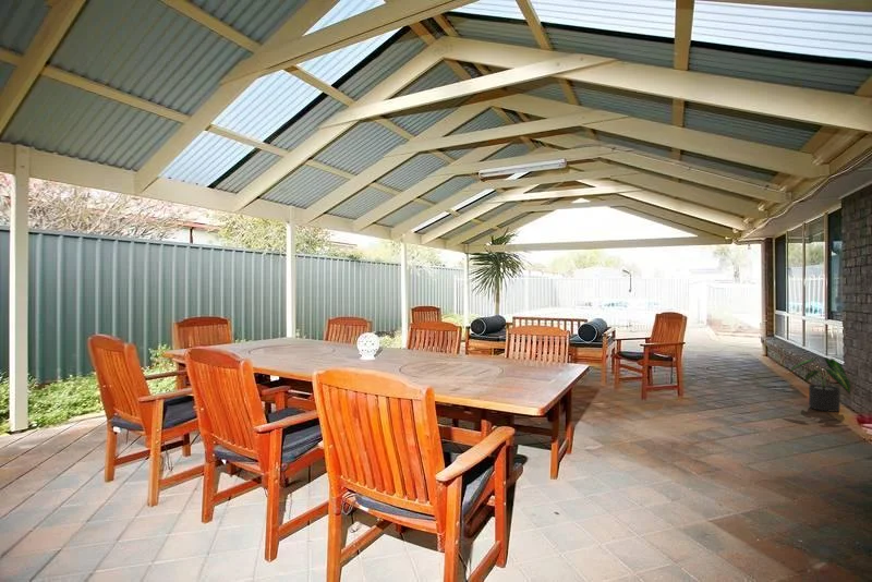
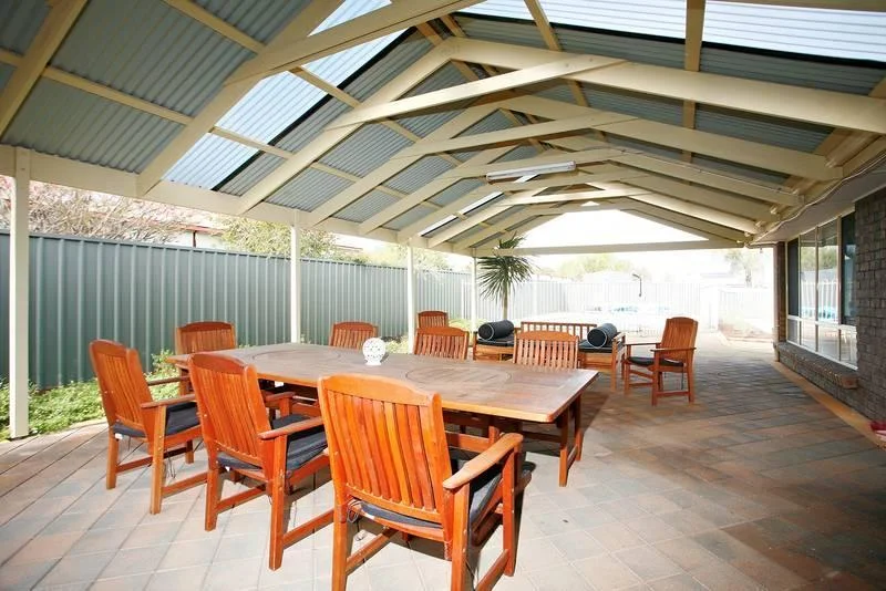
- potted plant [788,356,851,413]
